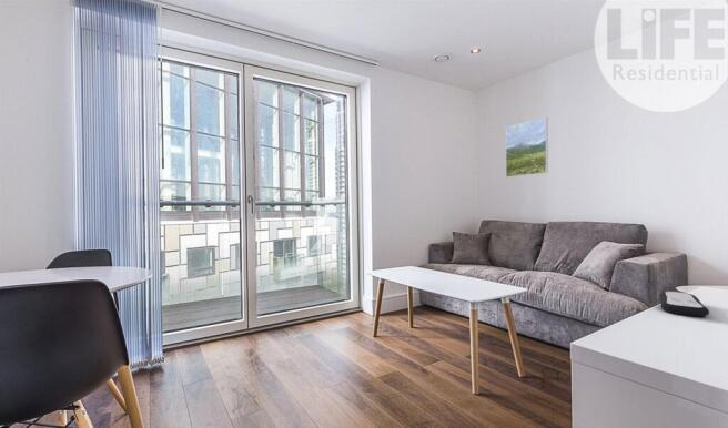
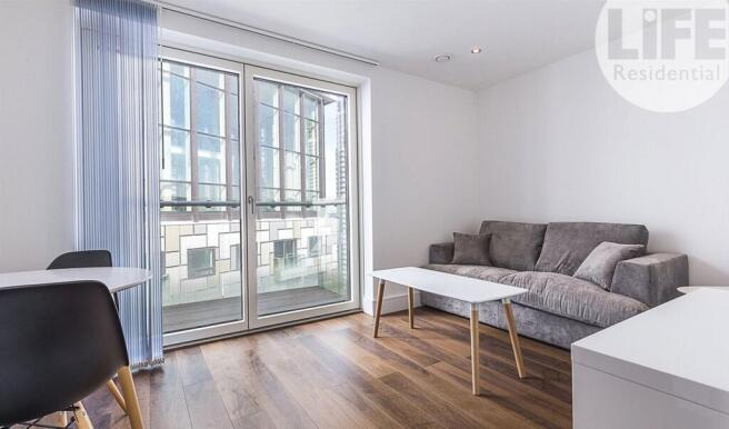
- remote control [658,291,710,318]
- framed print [505,116,549,179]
